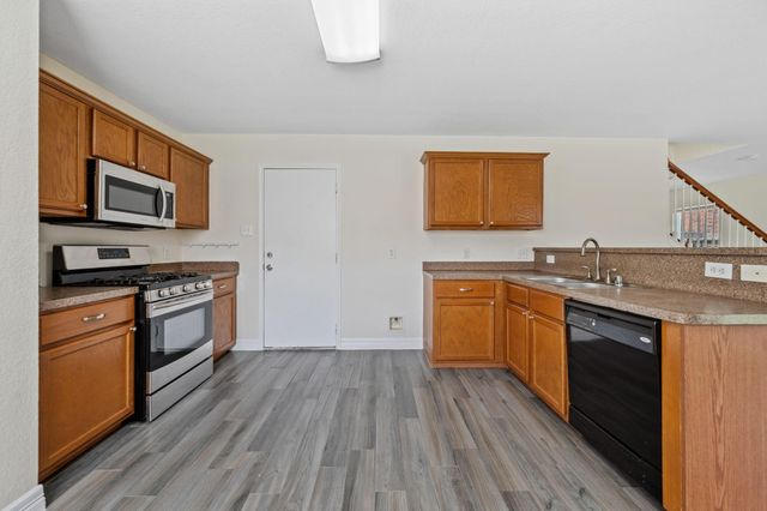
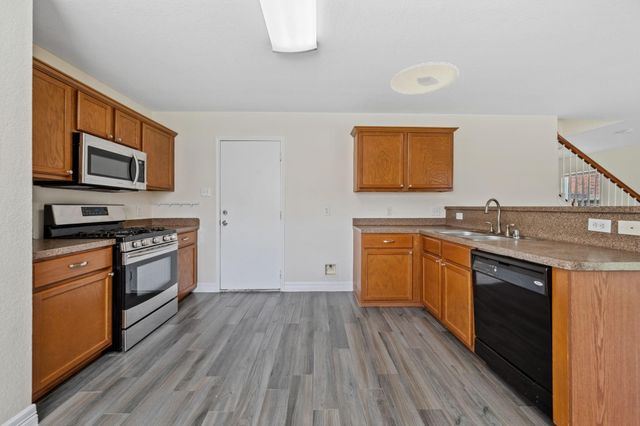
+ ceiling light [390,61,460,95]
